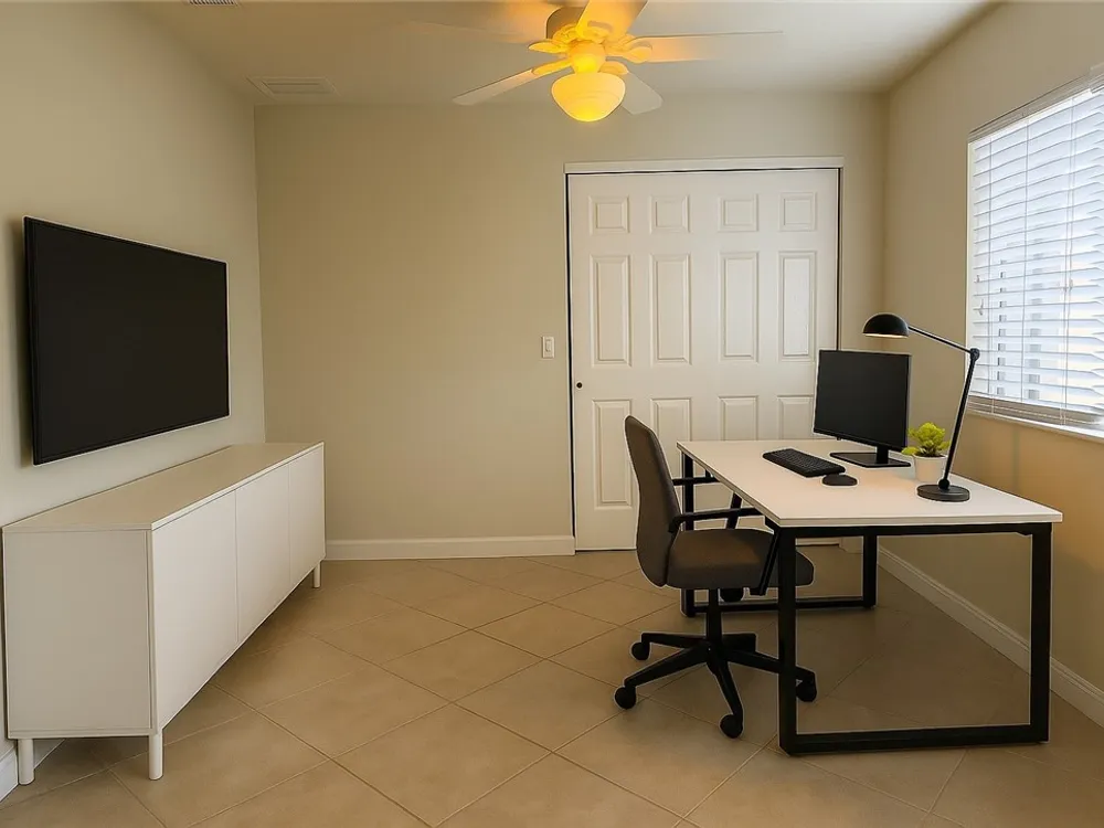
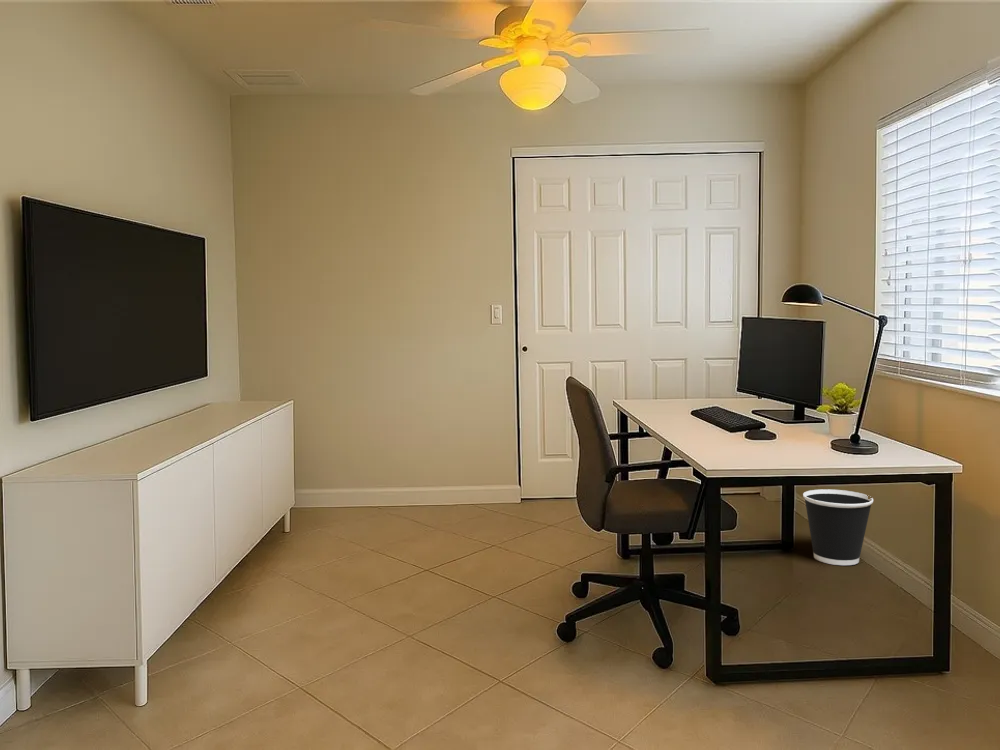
+ wastebasket [802,488,874,566]
